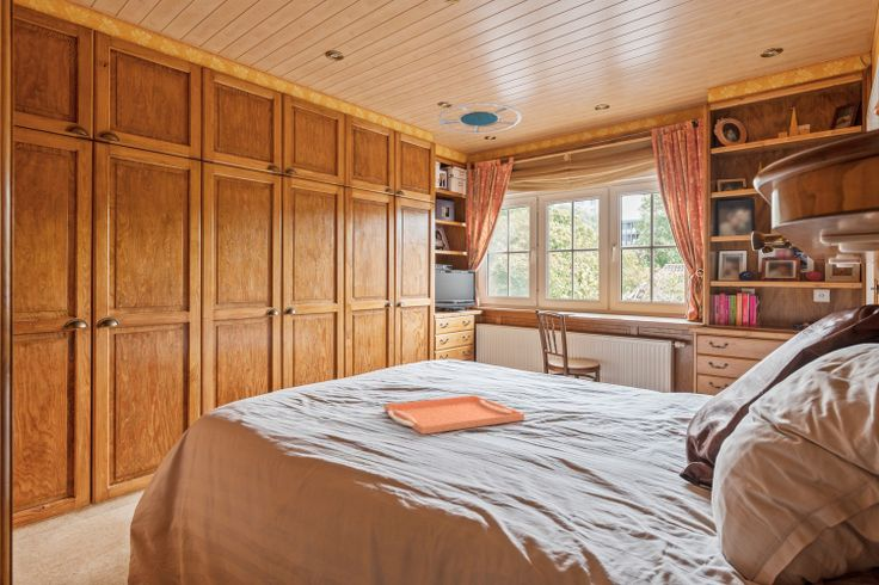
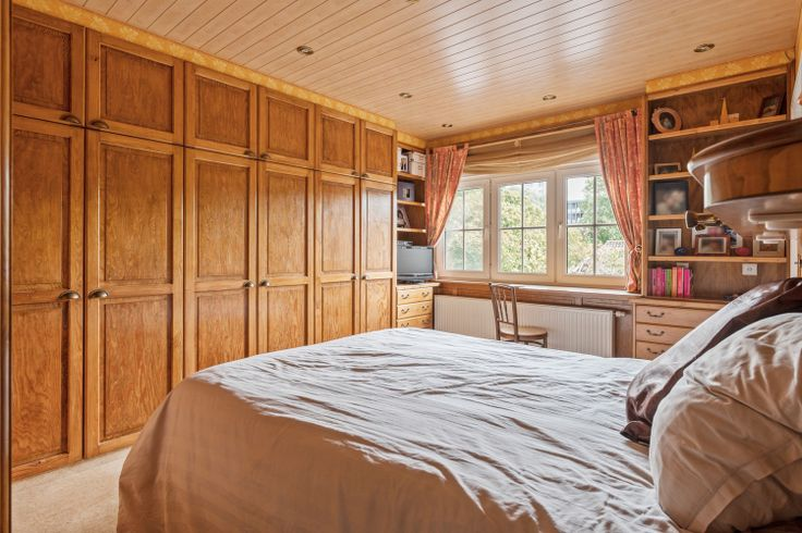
- ceiling lamp [437,101,523,135]
- serving tray [383,394,525,436]
